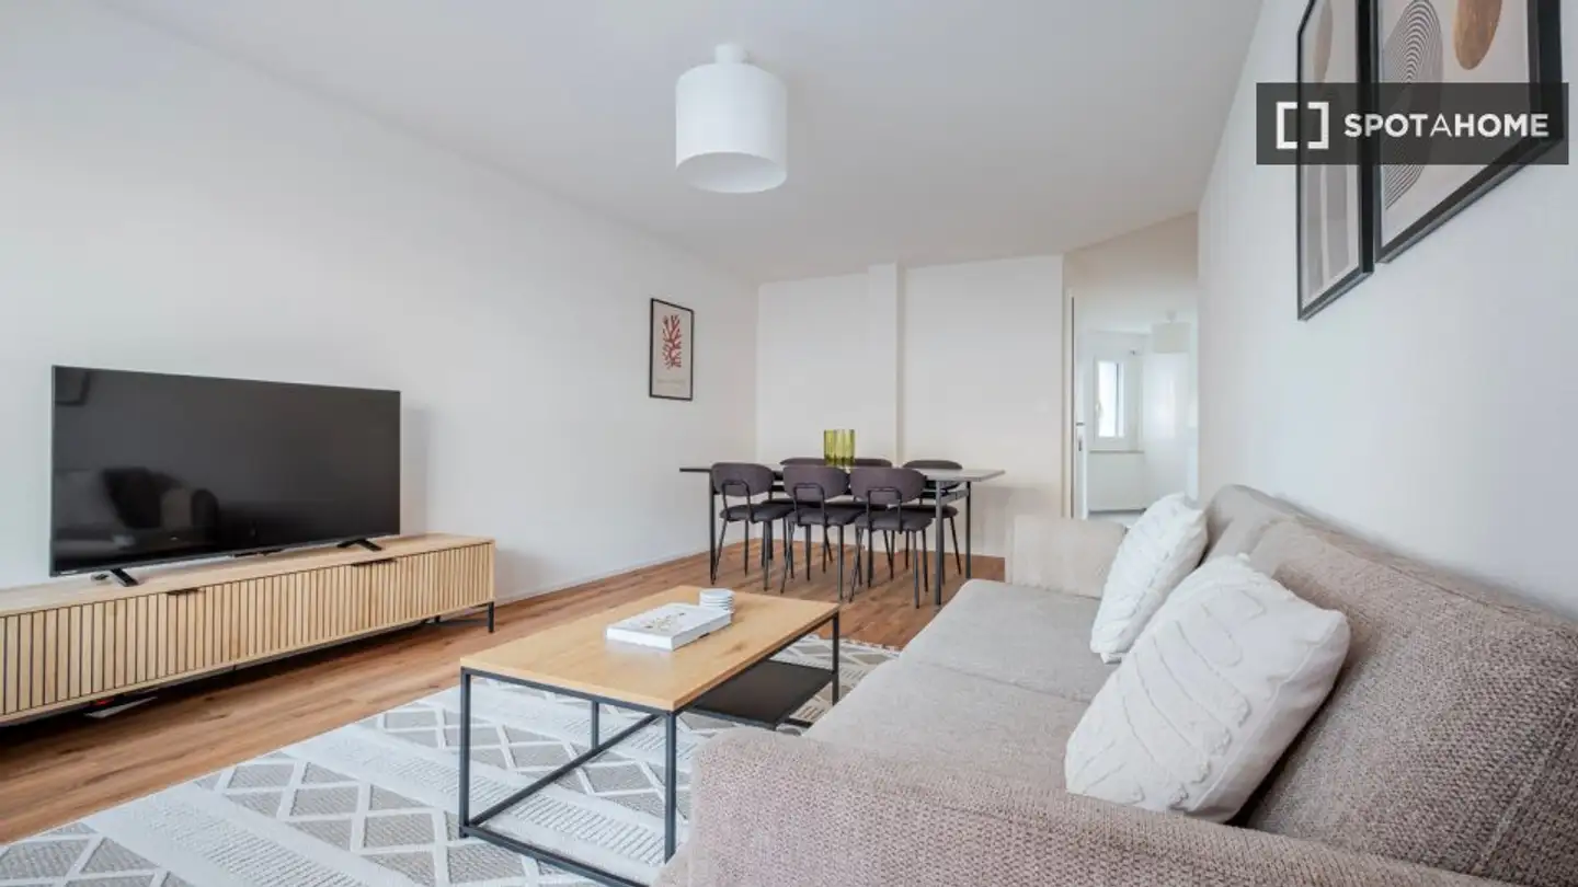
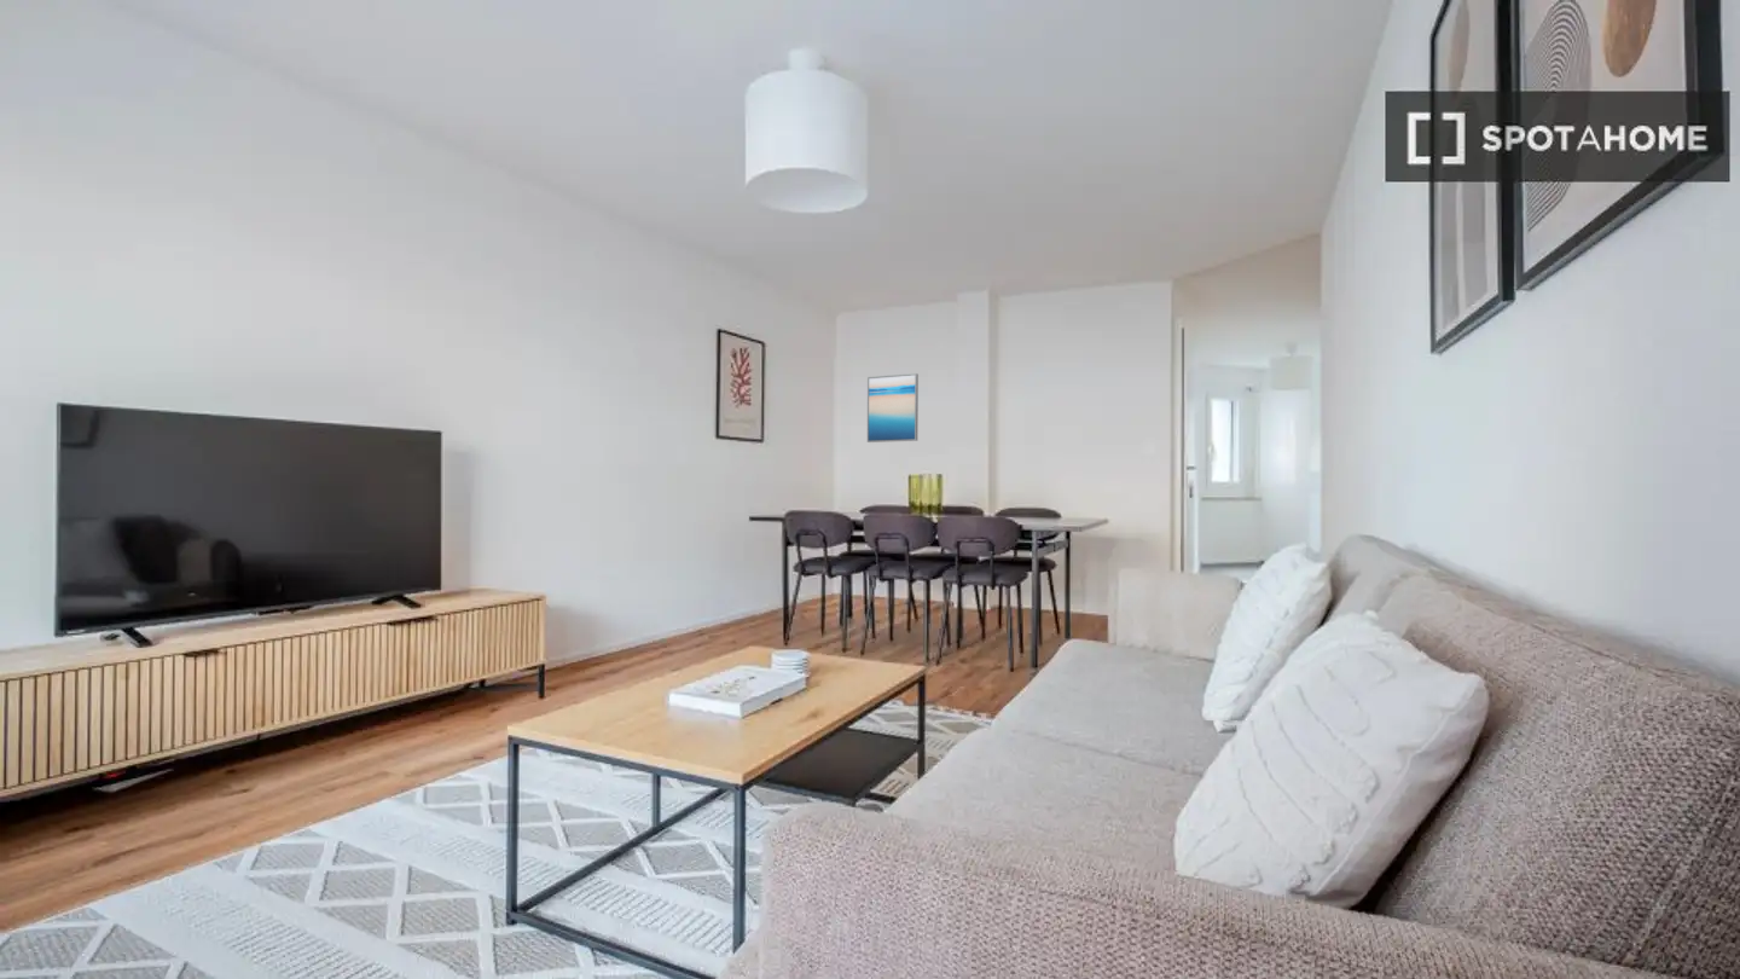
+ wall art [866,372,920,444]
